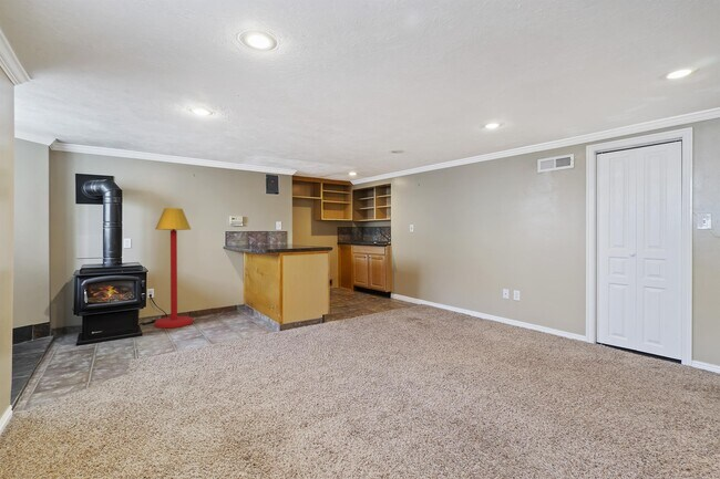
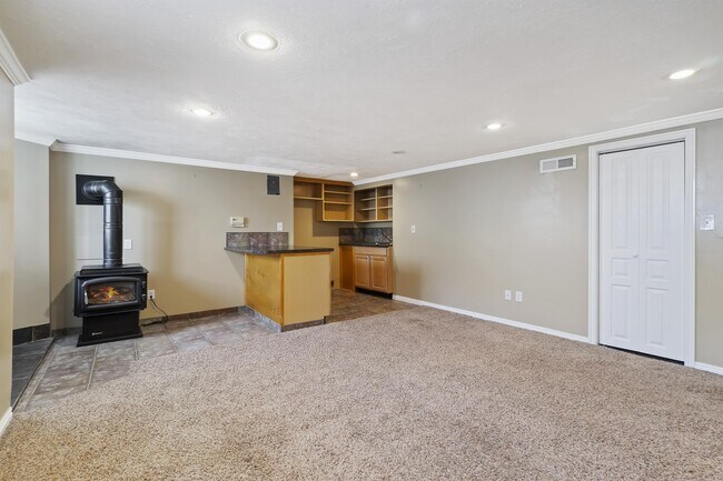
- floor lamp [153,207,194,330]
